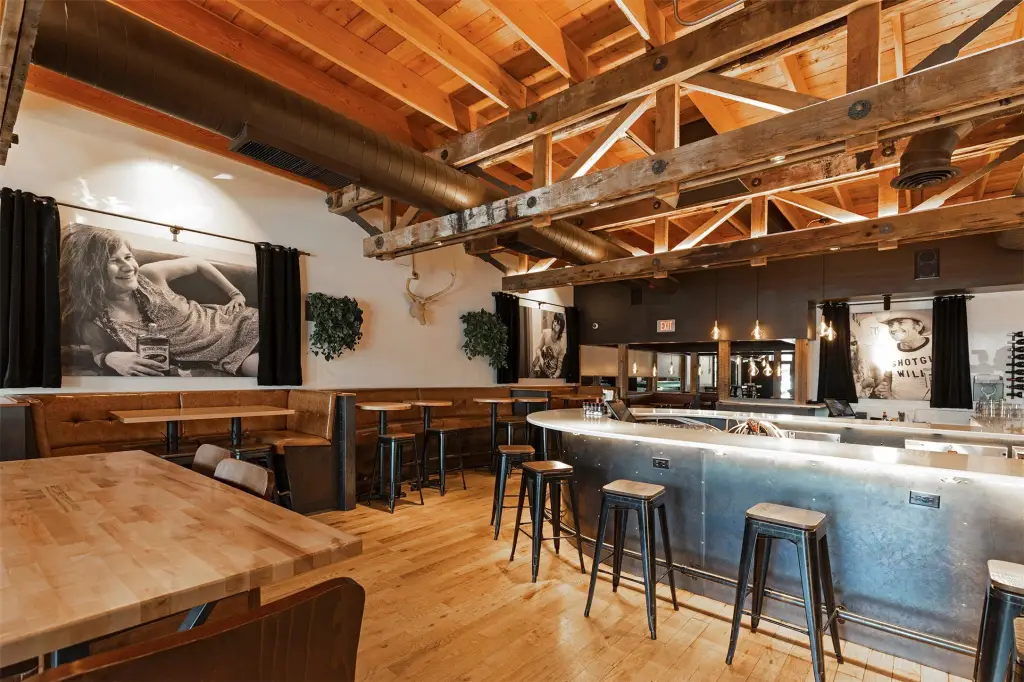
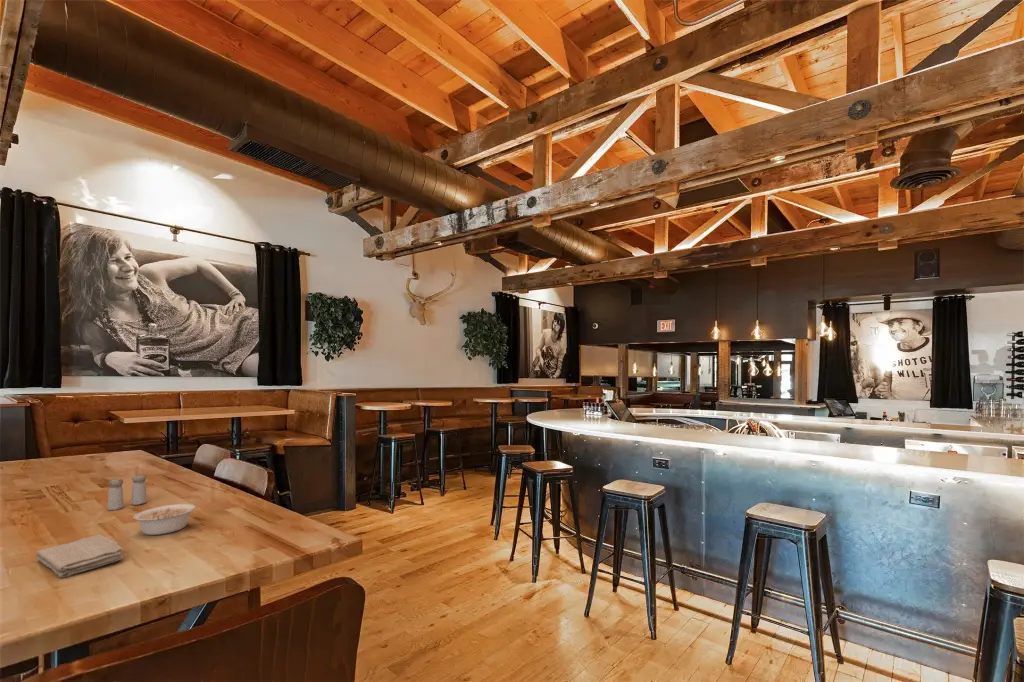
+ salt and pepper shaker [107,473,147,511]
+ washcloth [34,534,124,579]
+ legume [132,503,203,536]
